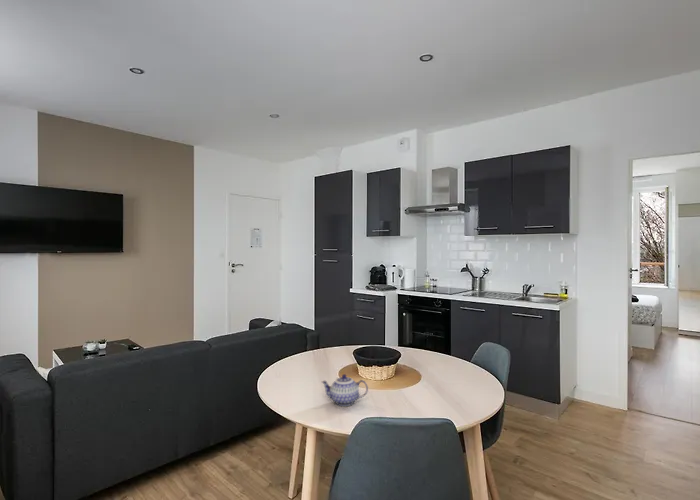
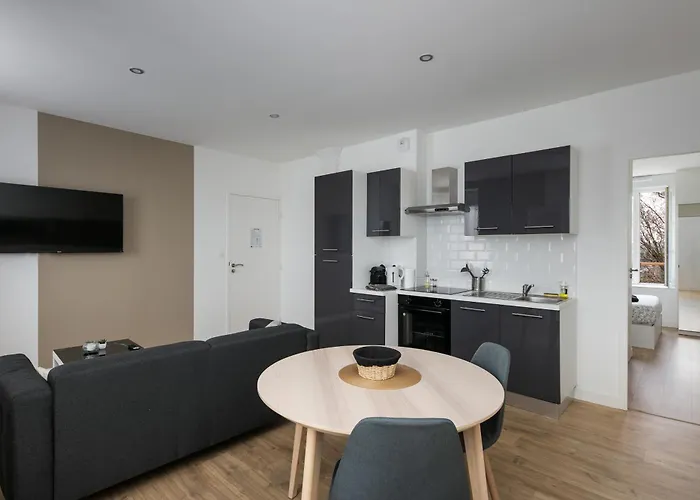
- teapot [321,373,369,407]
